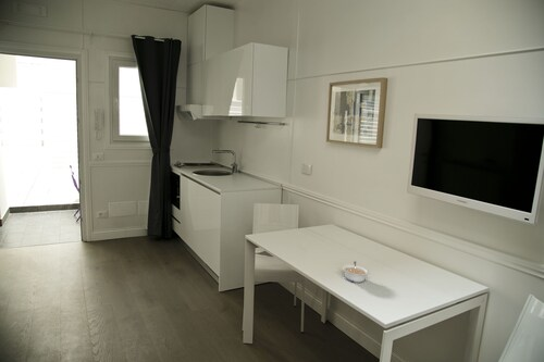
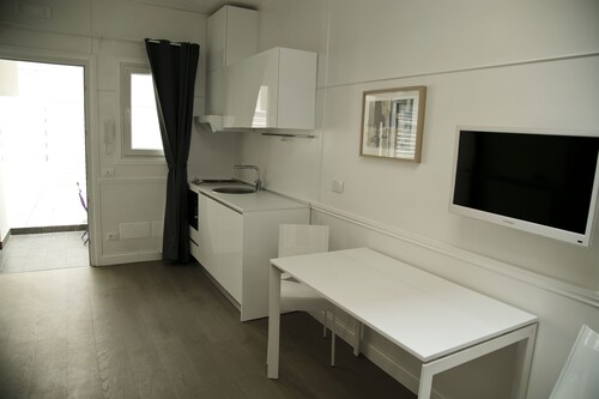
- legume [342,260,370,284]
